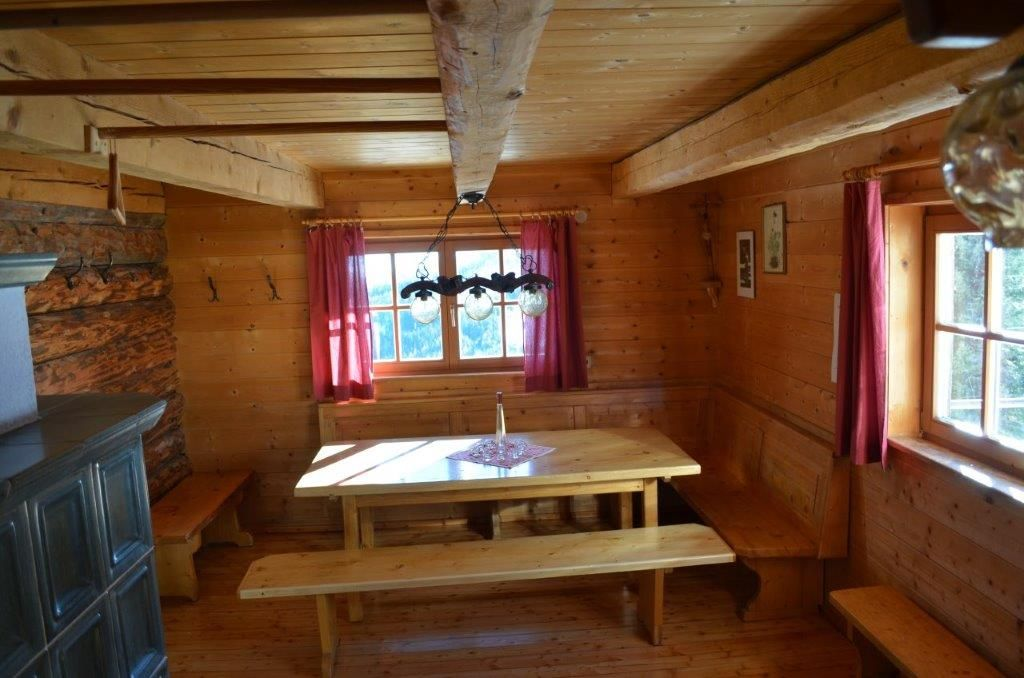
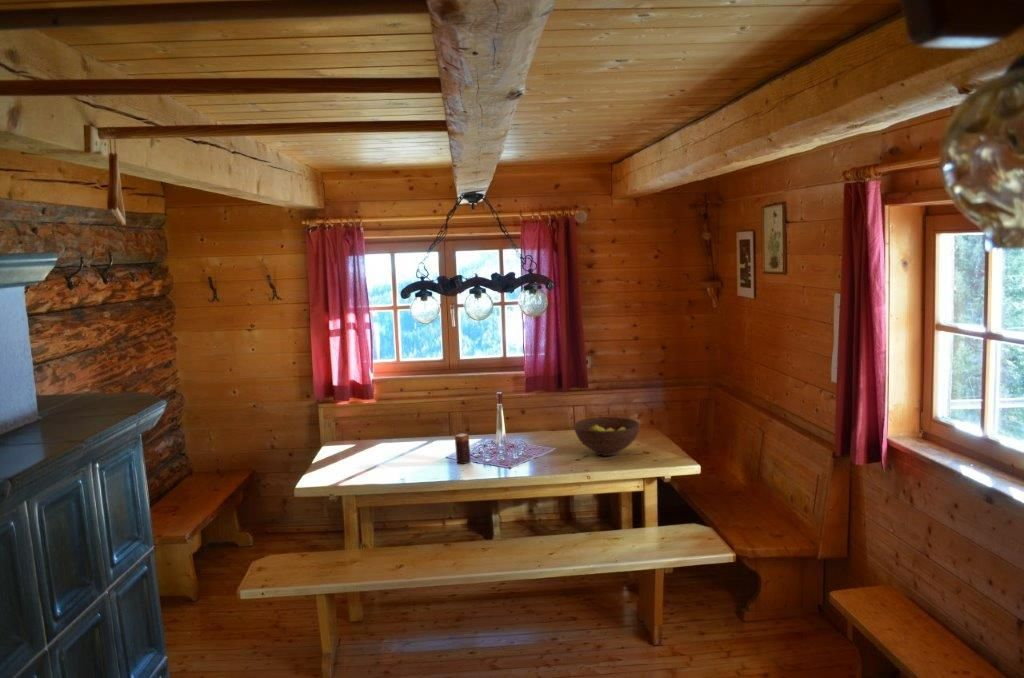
+ fruit bowl [573,416,640,457]
+ candle [454,432,472,465]
